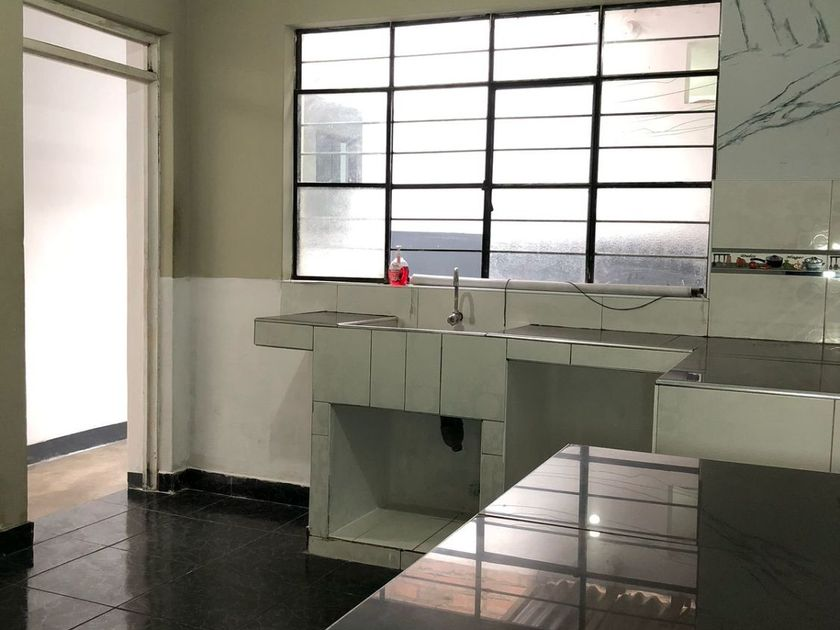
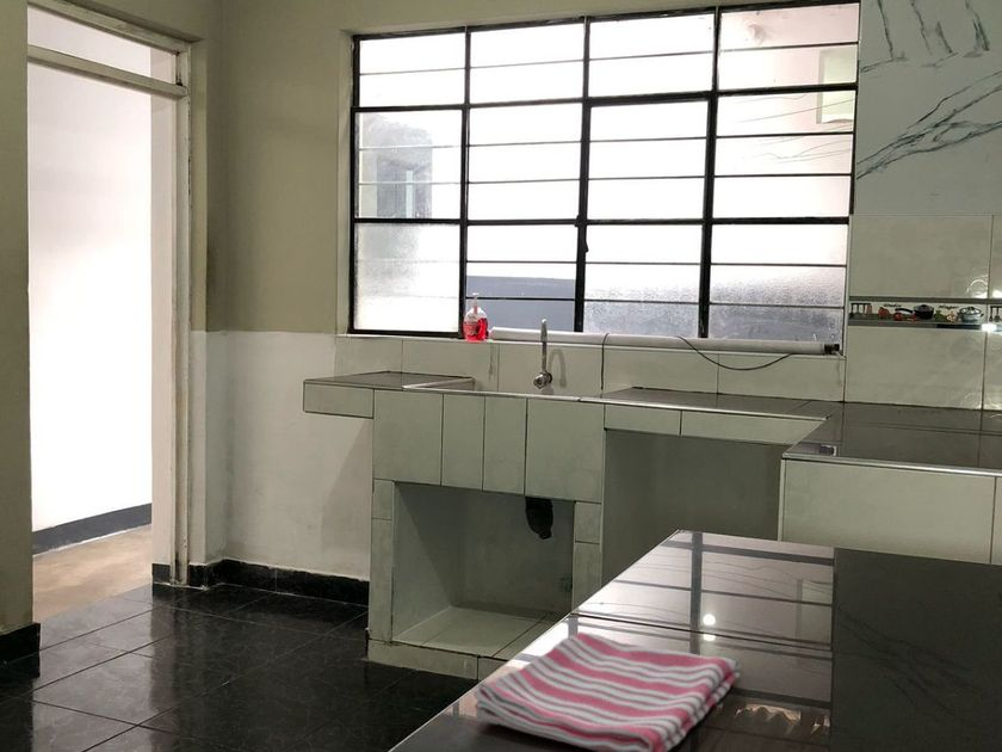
+ dish towel [472,630,741,752]
